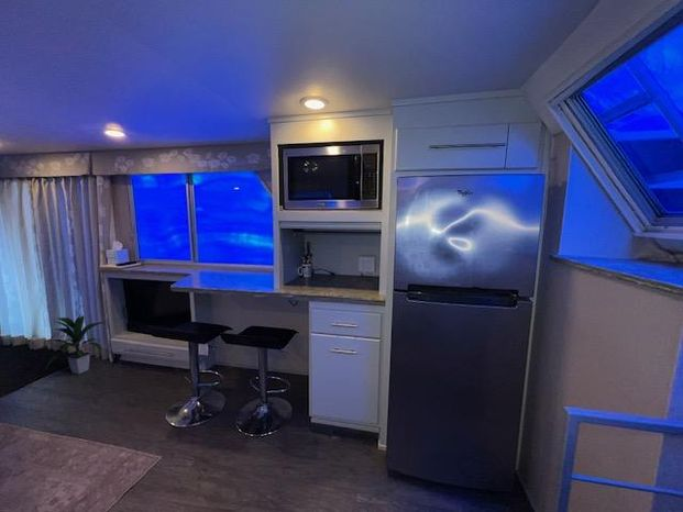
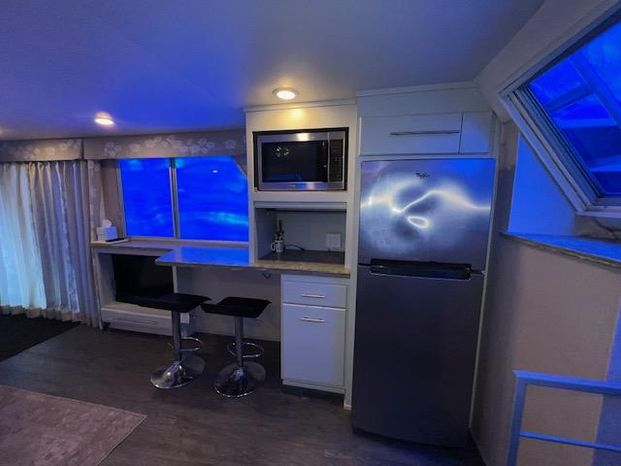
- indoor plant [43,312,107,375]
